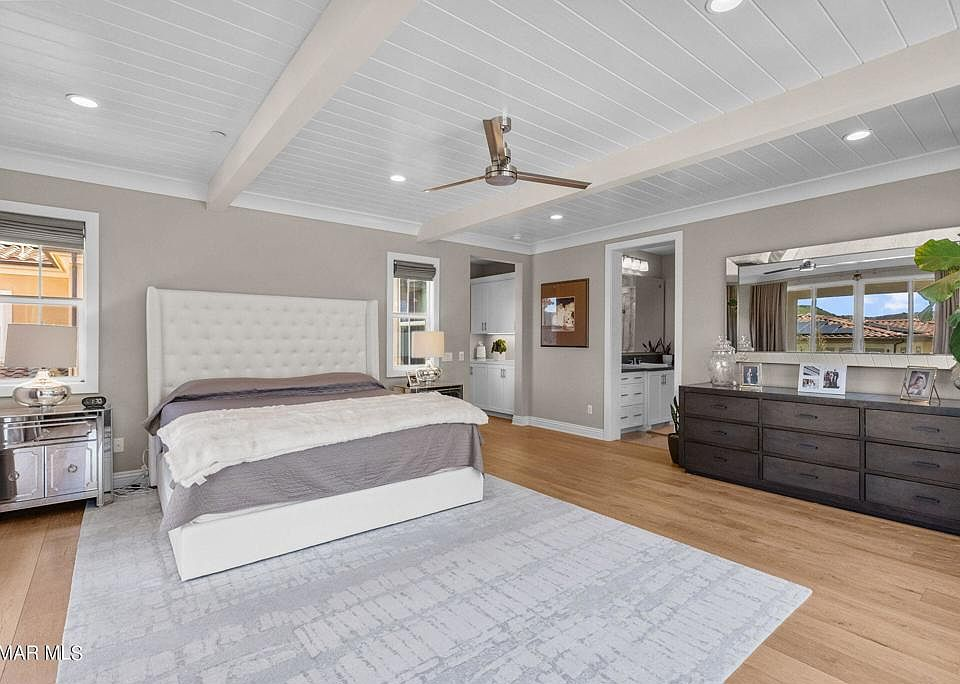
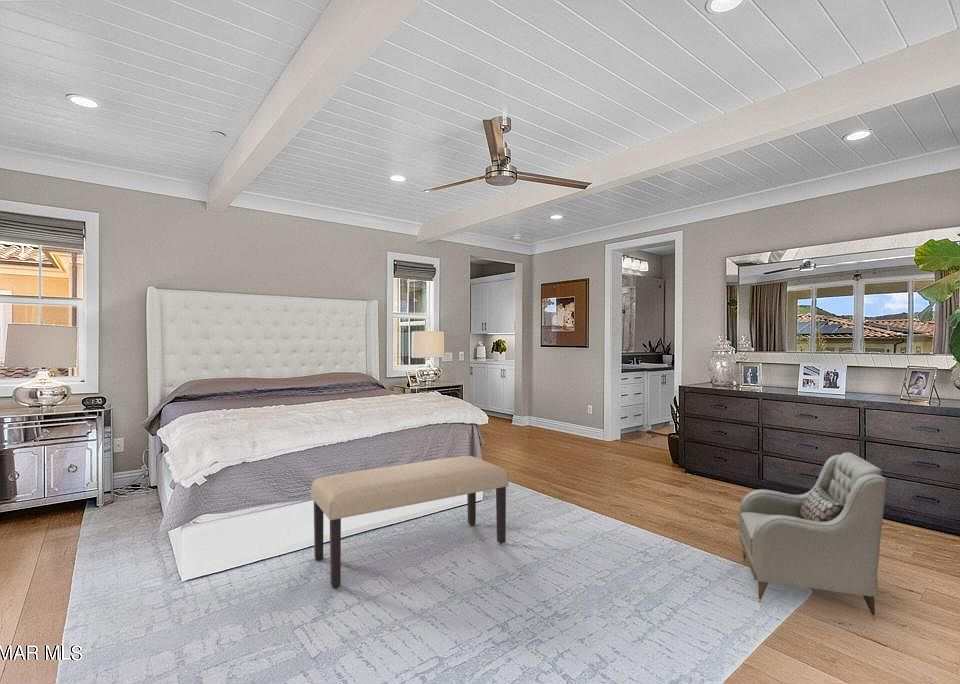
+ armchair [738,451,887,620]
+ bench [310,455,509,588]
